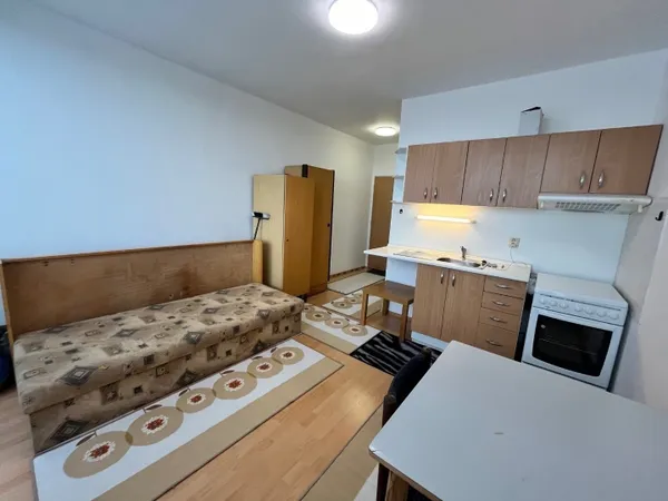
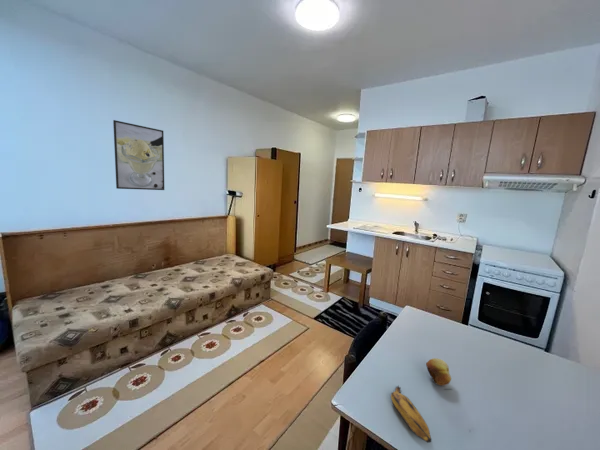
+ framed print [112,119,165,191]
+ banana [390,384,433,444]
+ fruit [425,357,452,387]
